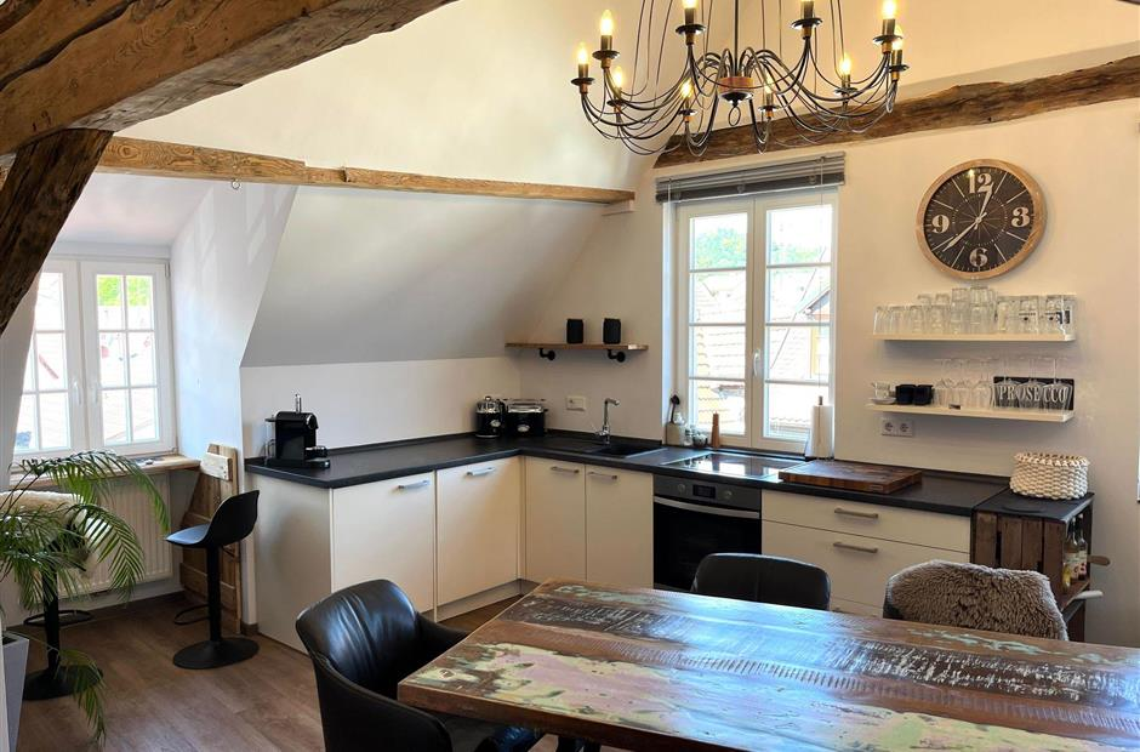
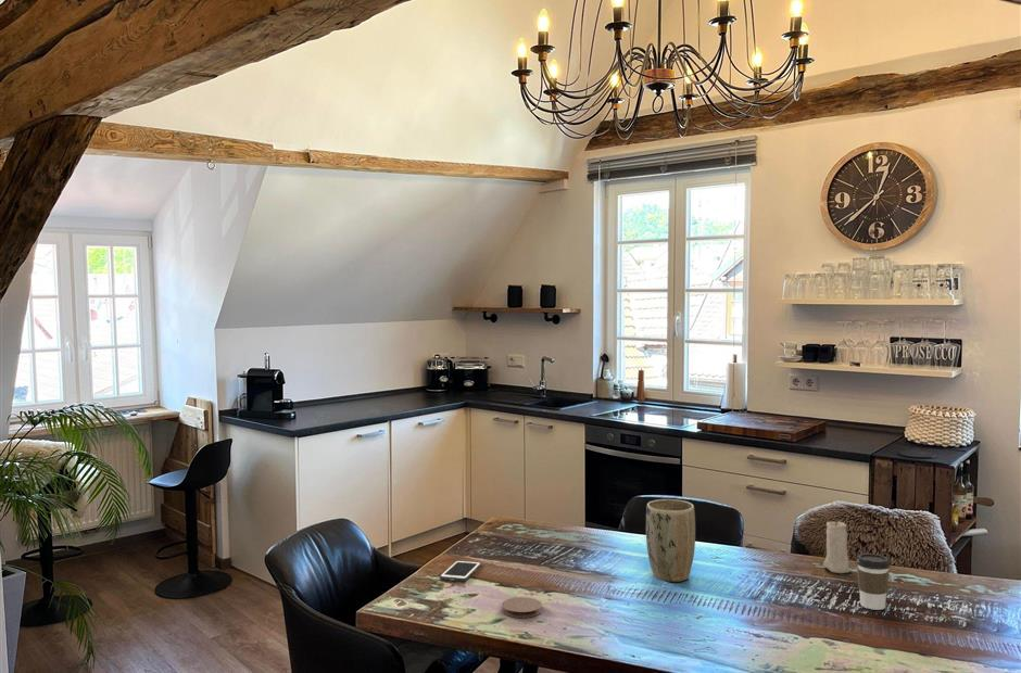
+ plant pot [645,498,696,583]
+ cell phone [439,559,482,583]
+ coaster [501,596,543,619]
+ candle [822,517,852,574]
+ coffee cup [855,553,891,611]
